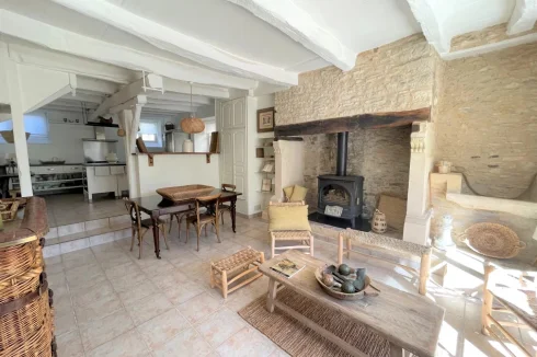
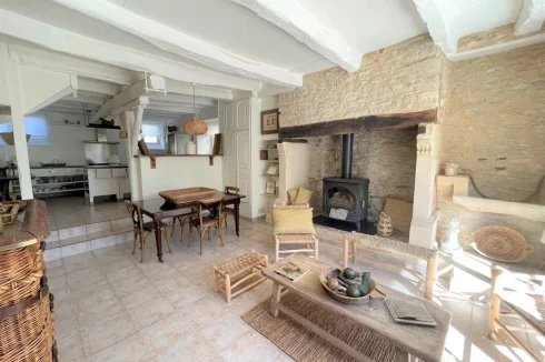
+ book [384,298,438,328]
